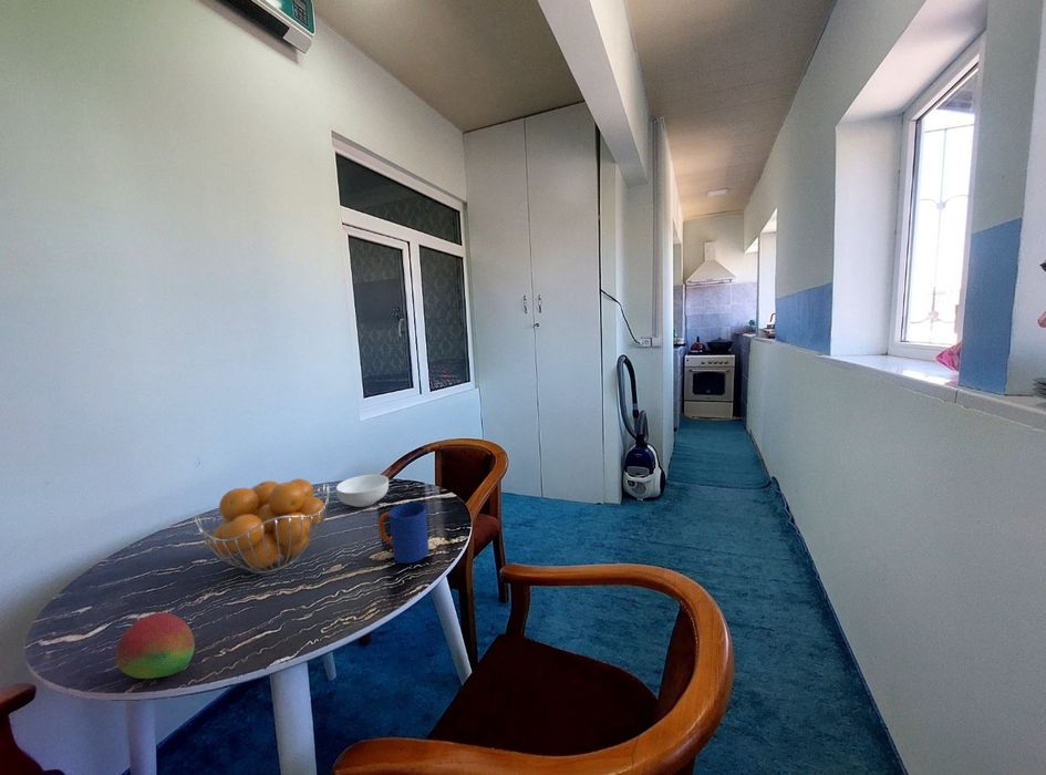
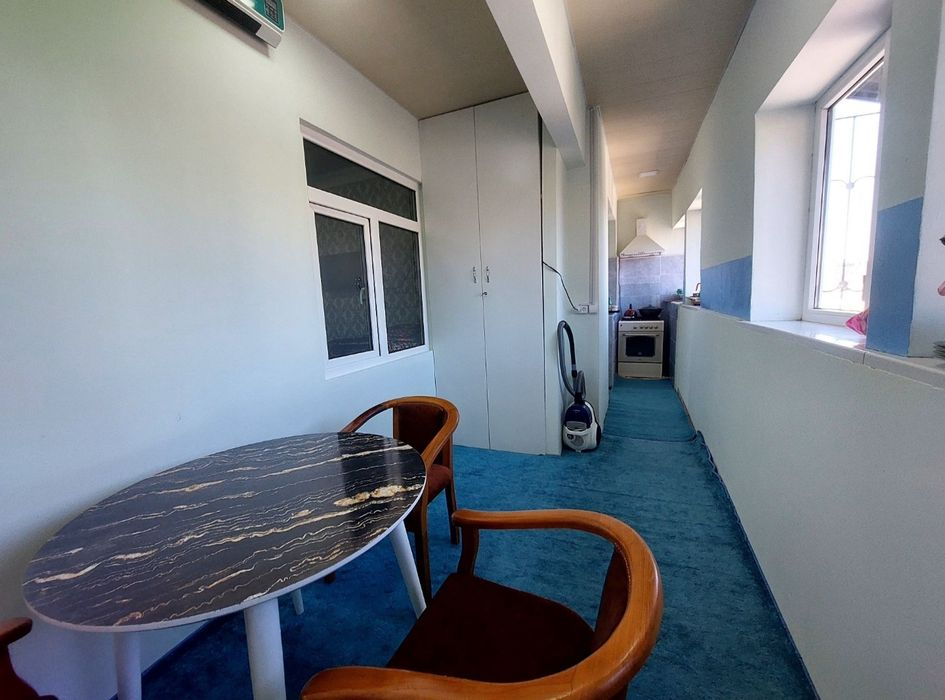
- cereal bowl [335,474,390,508]
- mug [377,502,429,565]
- fruit basket [194,477,331,575]
- fruit [115,611,196,680]
